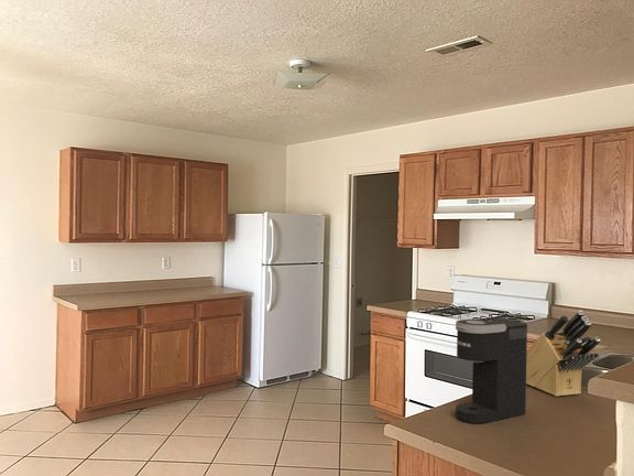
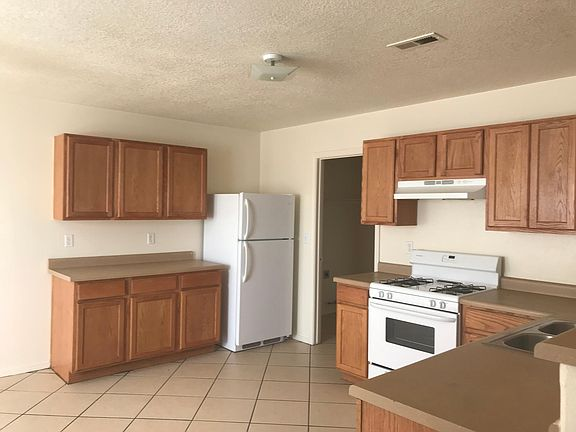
- coffee maker [455,317,528,424]
- knife block [526,310,601,398]
